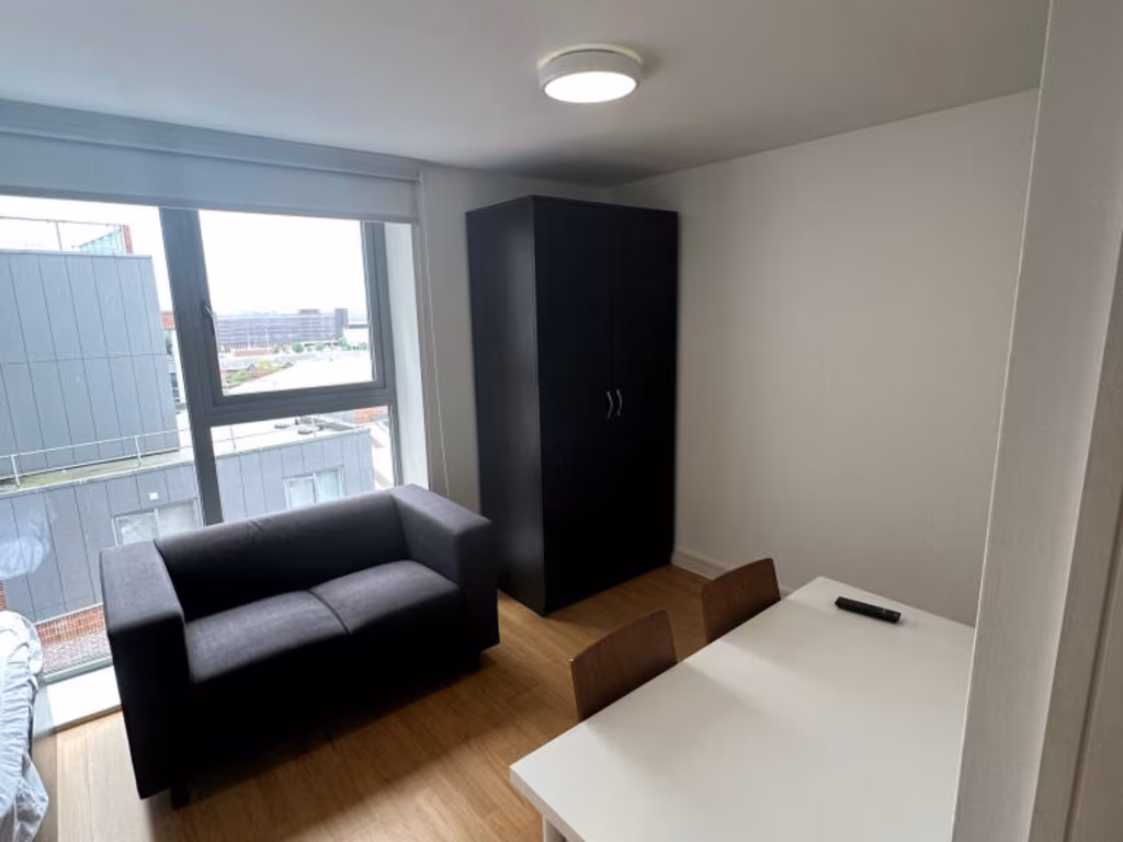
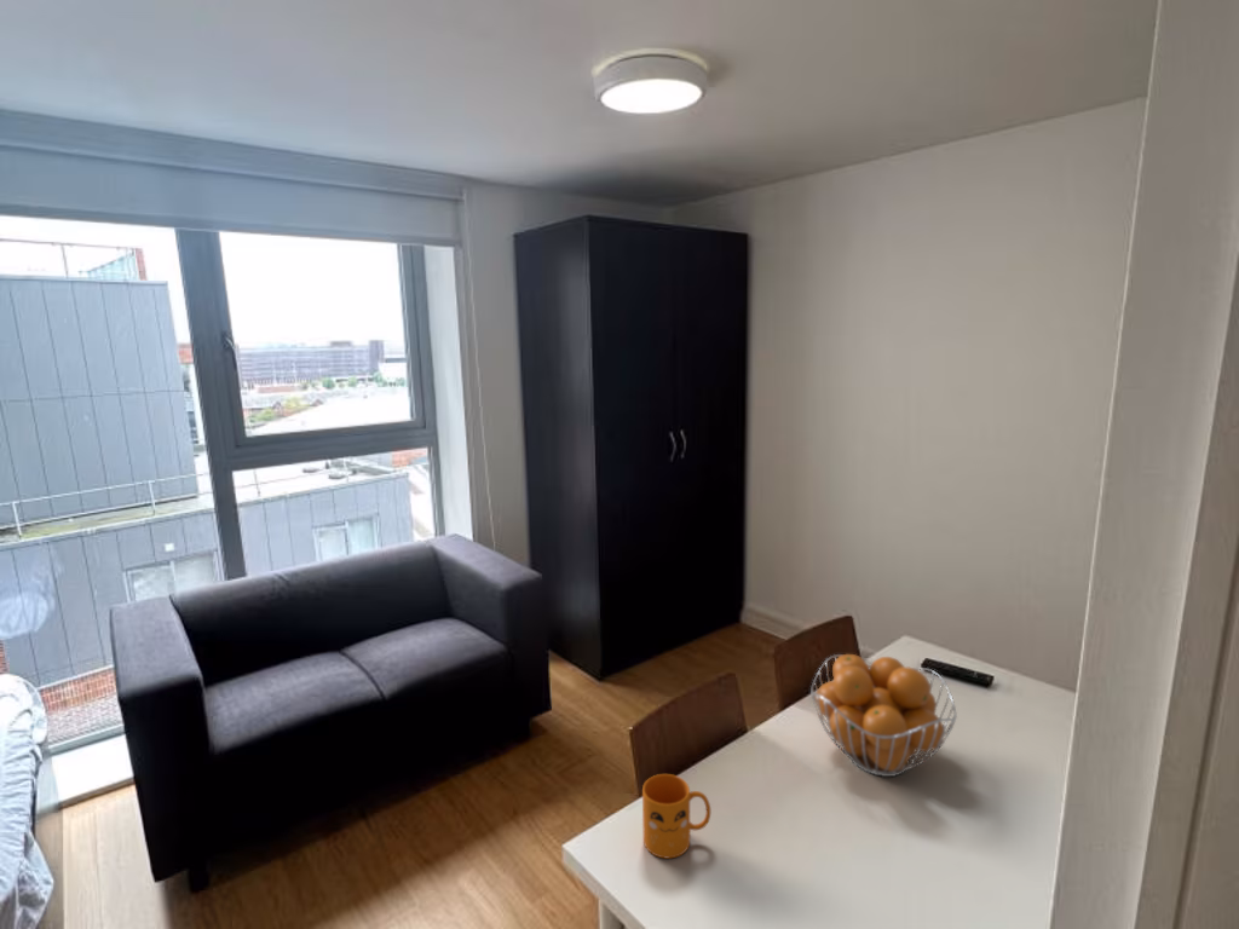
+ fruit basket [809,653,958,778]
+ mug [641,773,711,860]
